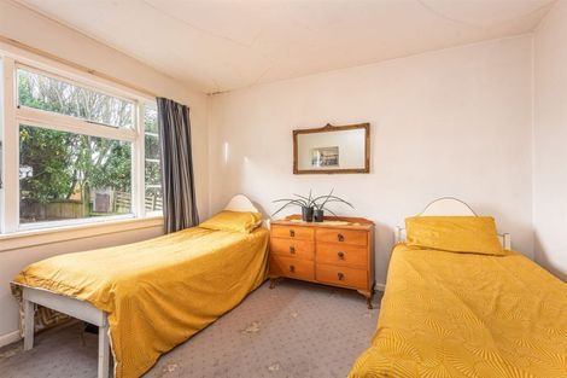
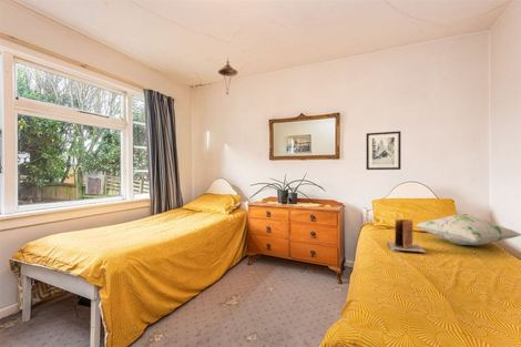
+ wall art [366,130,401,171]
+ decorative pillow [413,214,521,246]
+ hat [217,57,238,96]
+ book [386,218,427,254]
